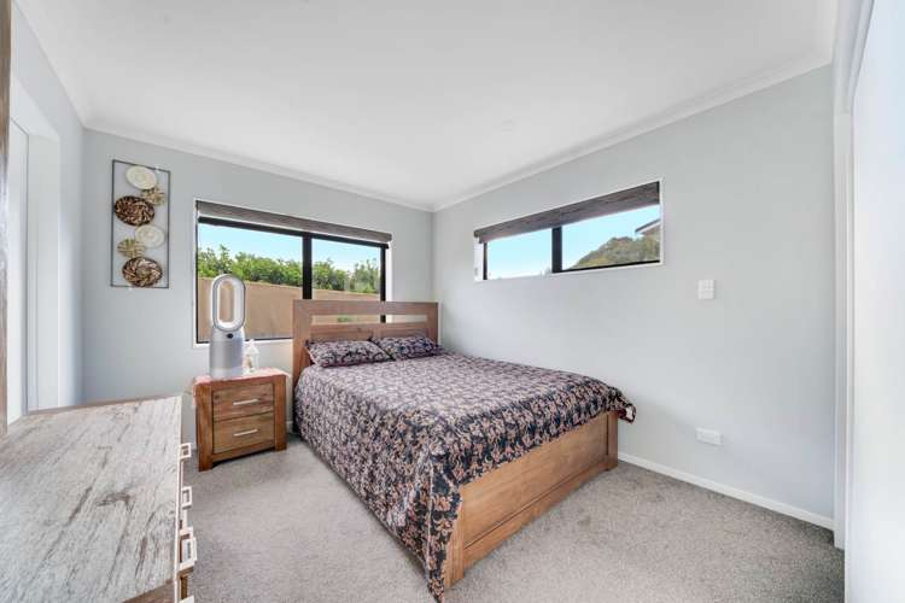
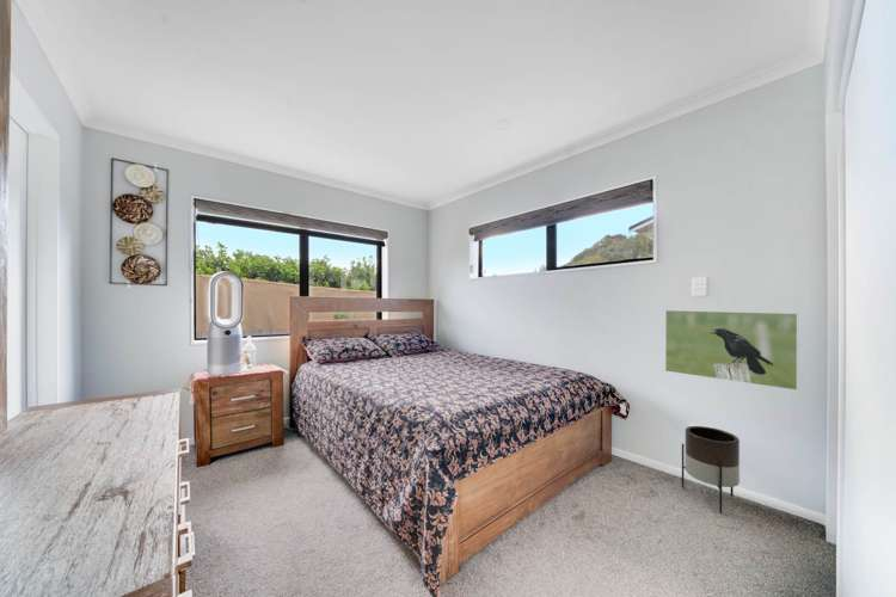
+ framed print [664,309,799,392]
+ planter [681,425,741,515]
